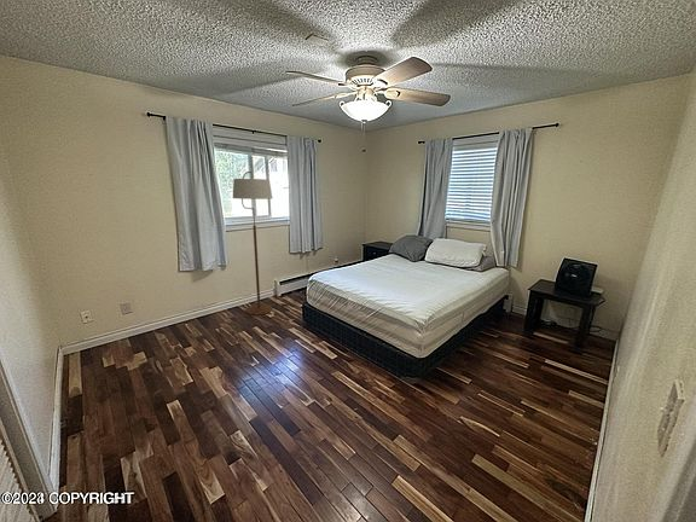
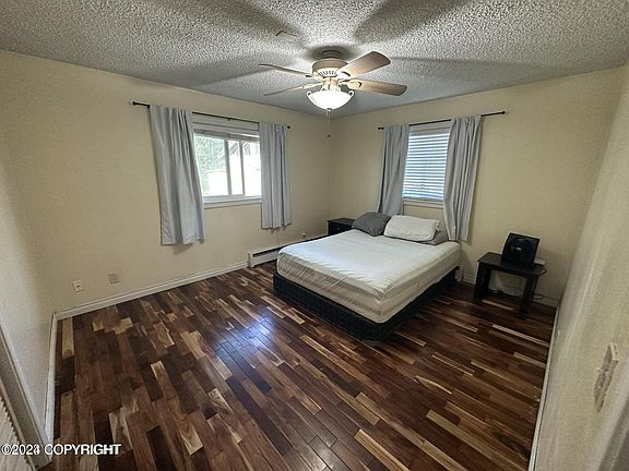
- floor lamp [232,170,274,317]
